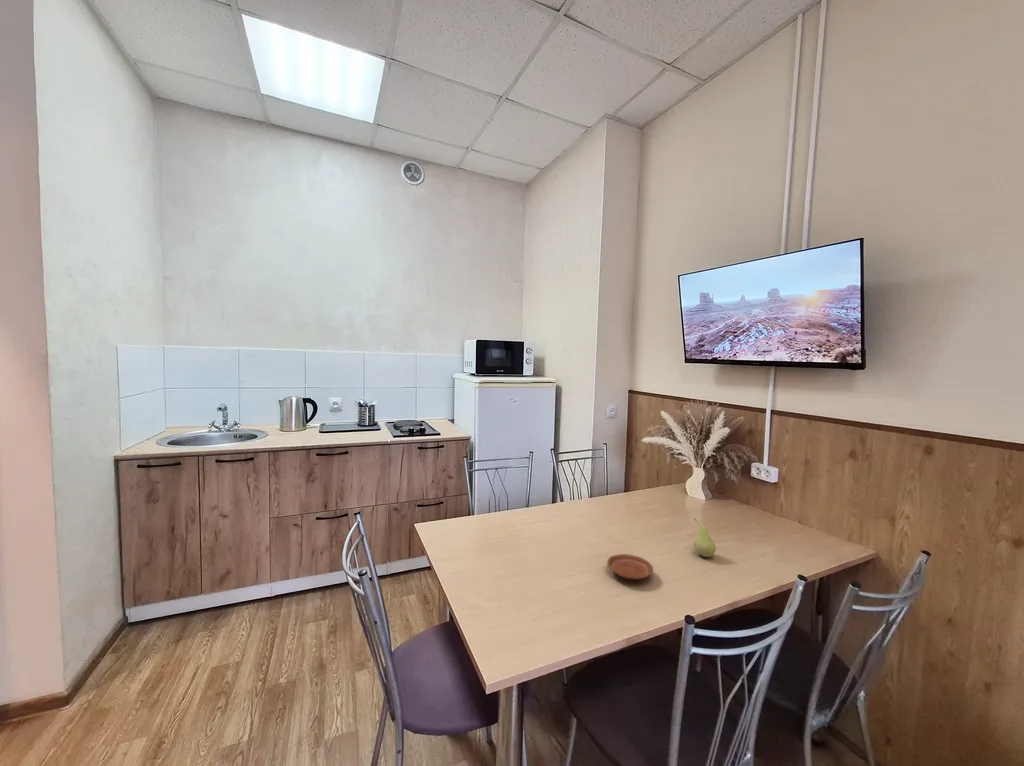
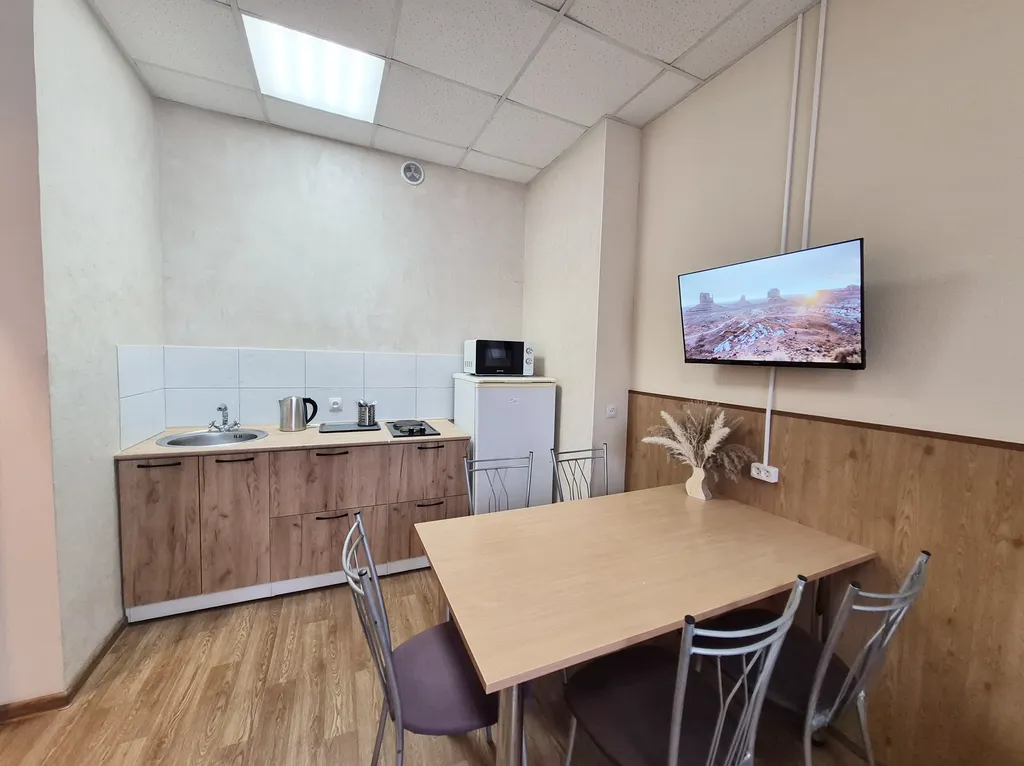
- fruit [692,517,717,558]
- plate [606,553,654,580]
